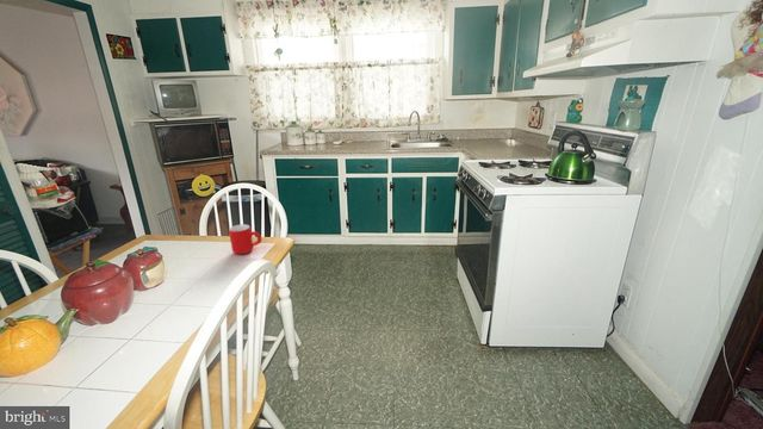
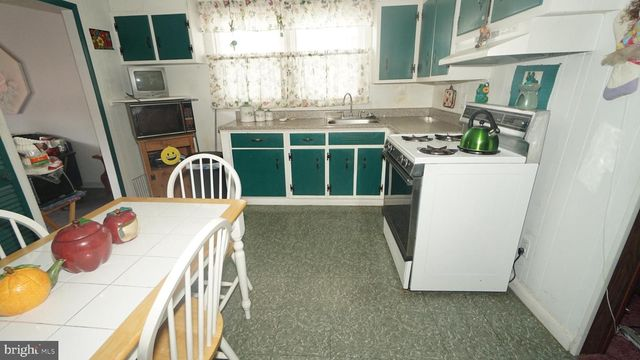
- mug [228,223,262,255]
